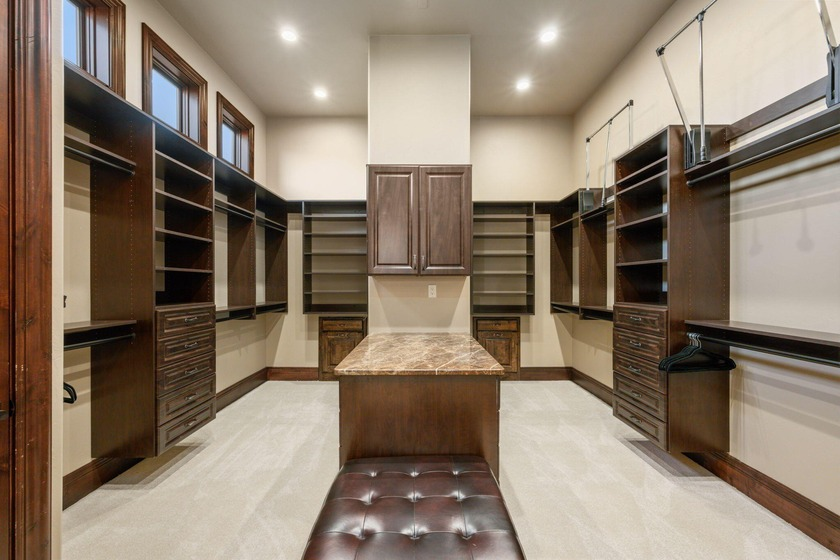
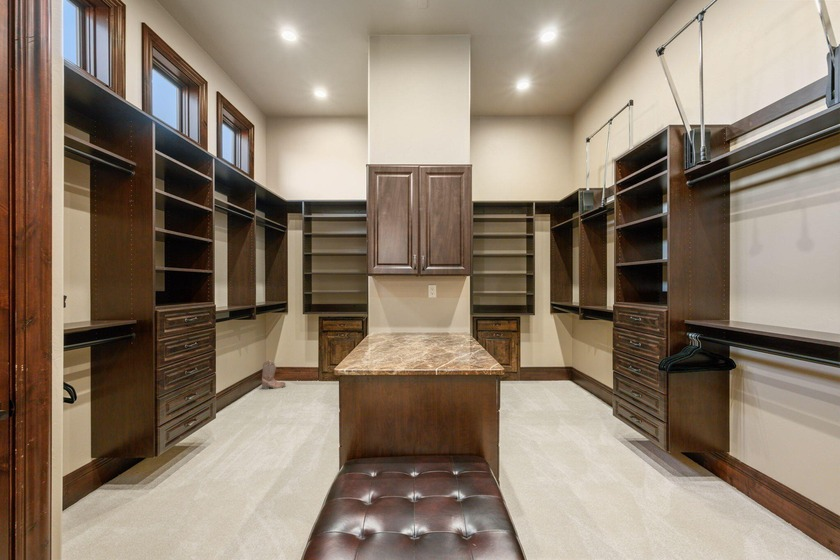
+ boots [261,359,286,390]
